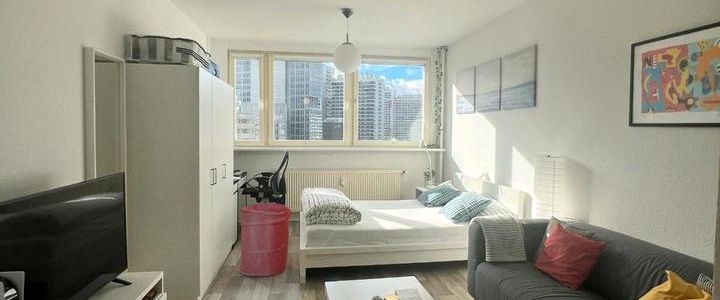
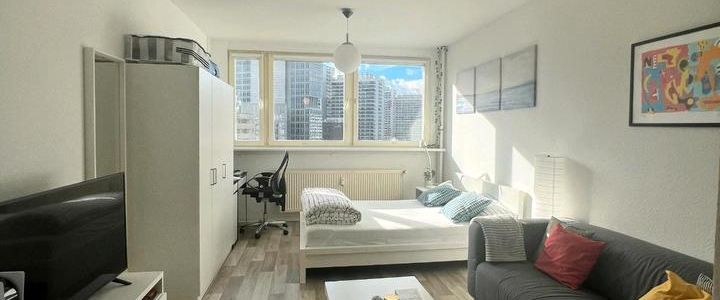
- laundry hamper [238,202,293,277]
